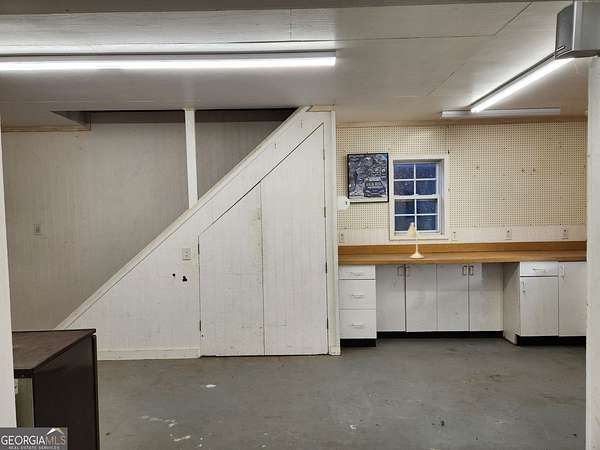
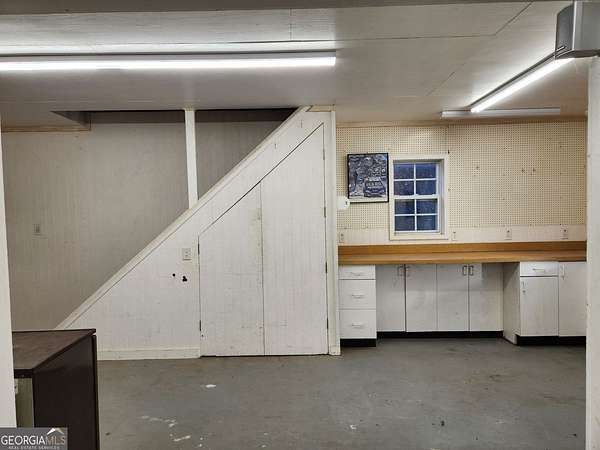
- desk lamp [406,222,425,260]
